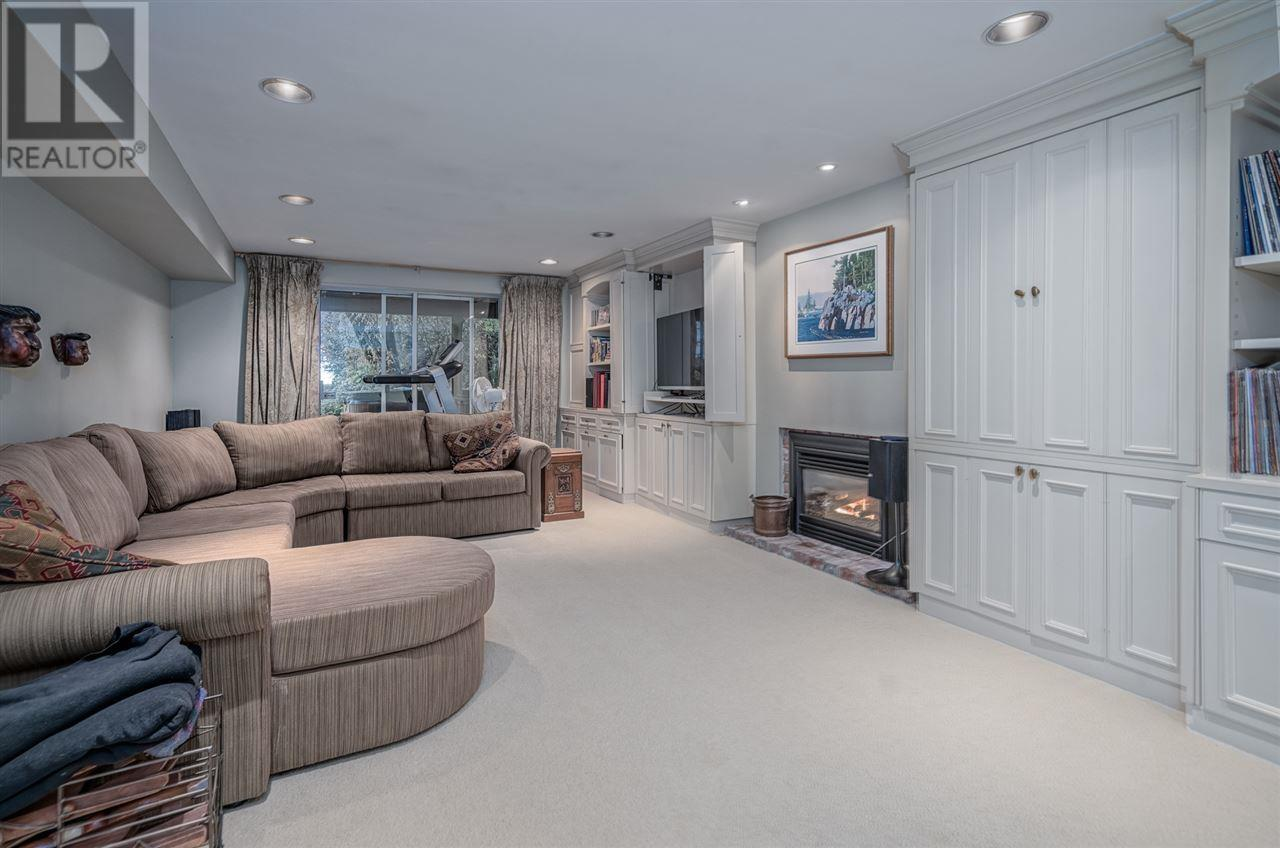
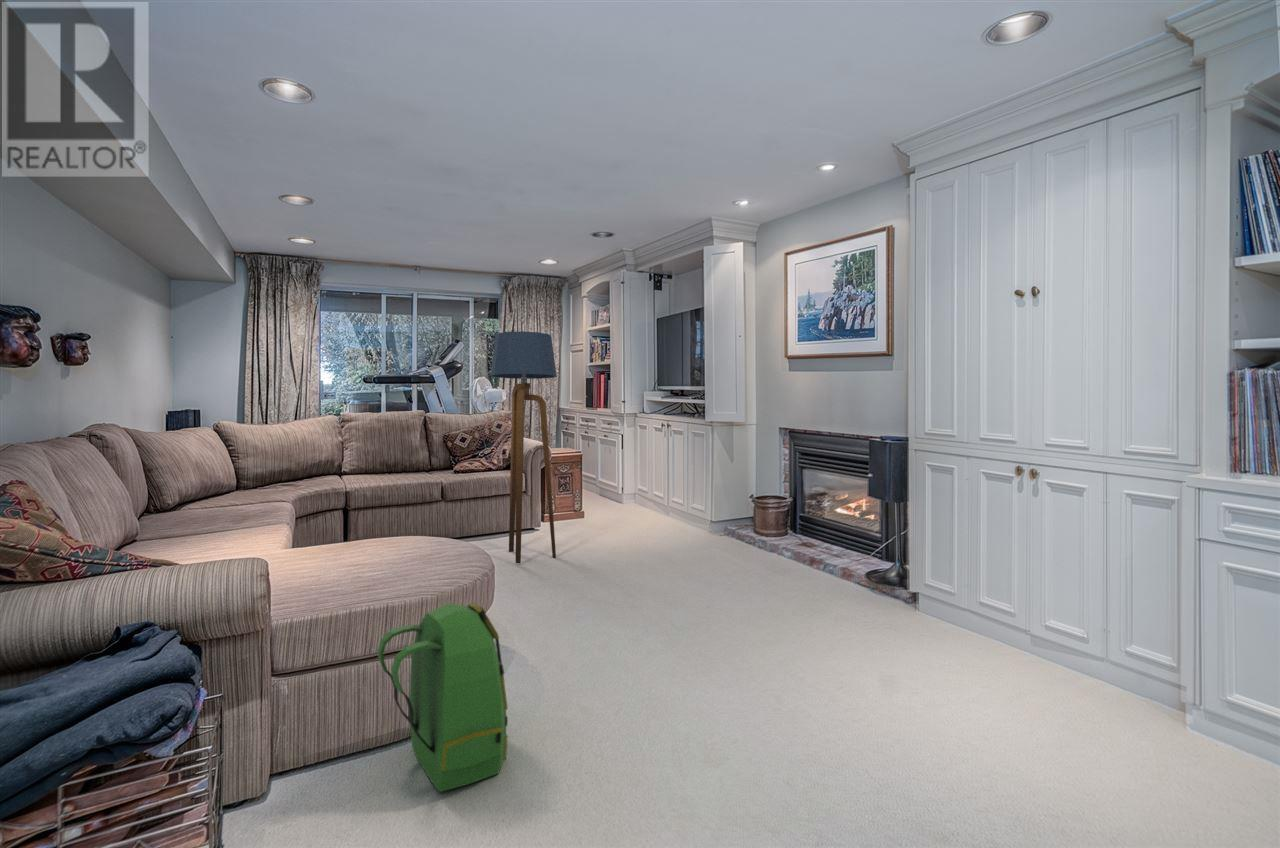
+ floor lamp [490,330,558,564]
+ backpack [376,601,509,793]
